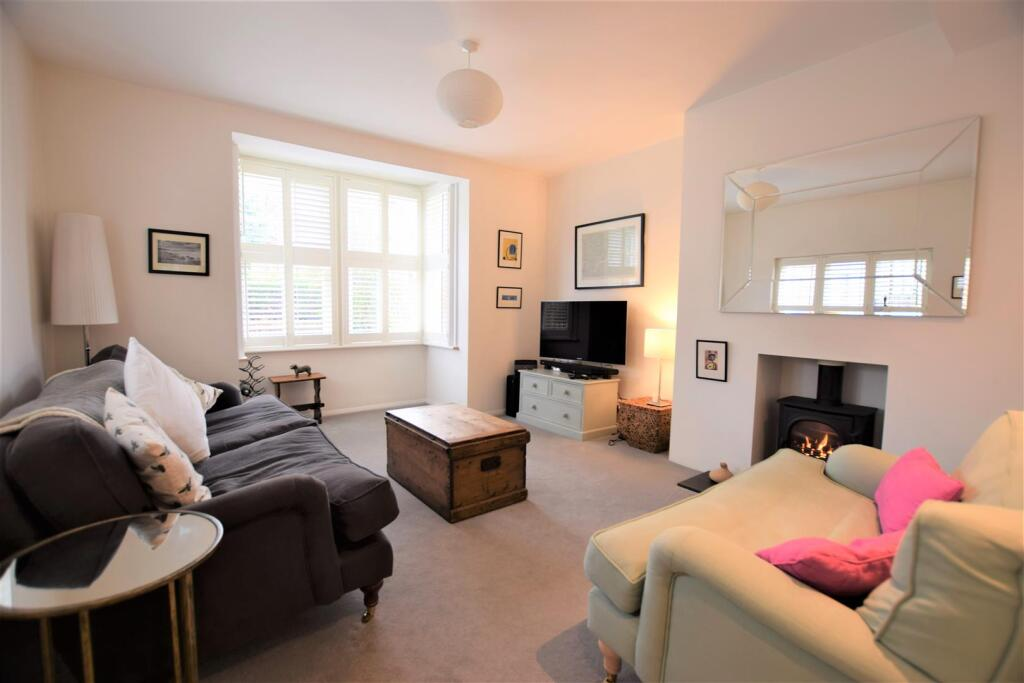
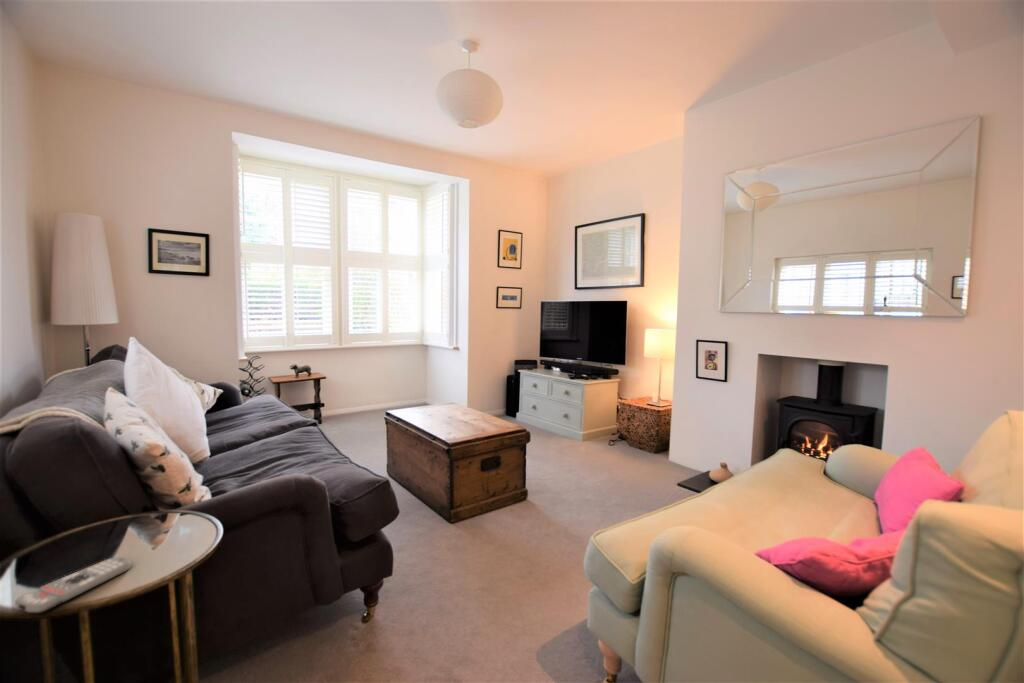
+ remote control [14,556,132,614]
